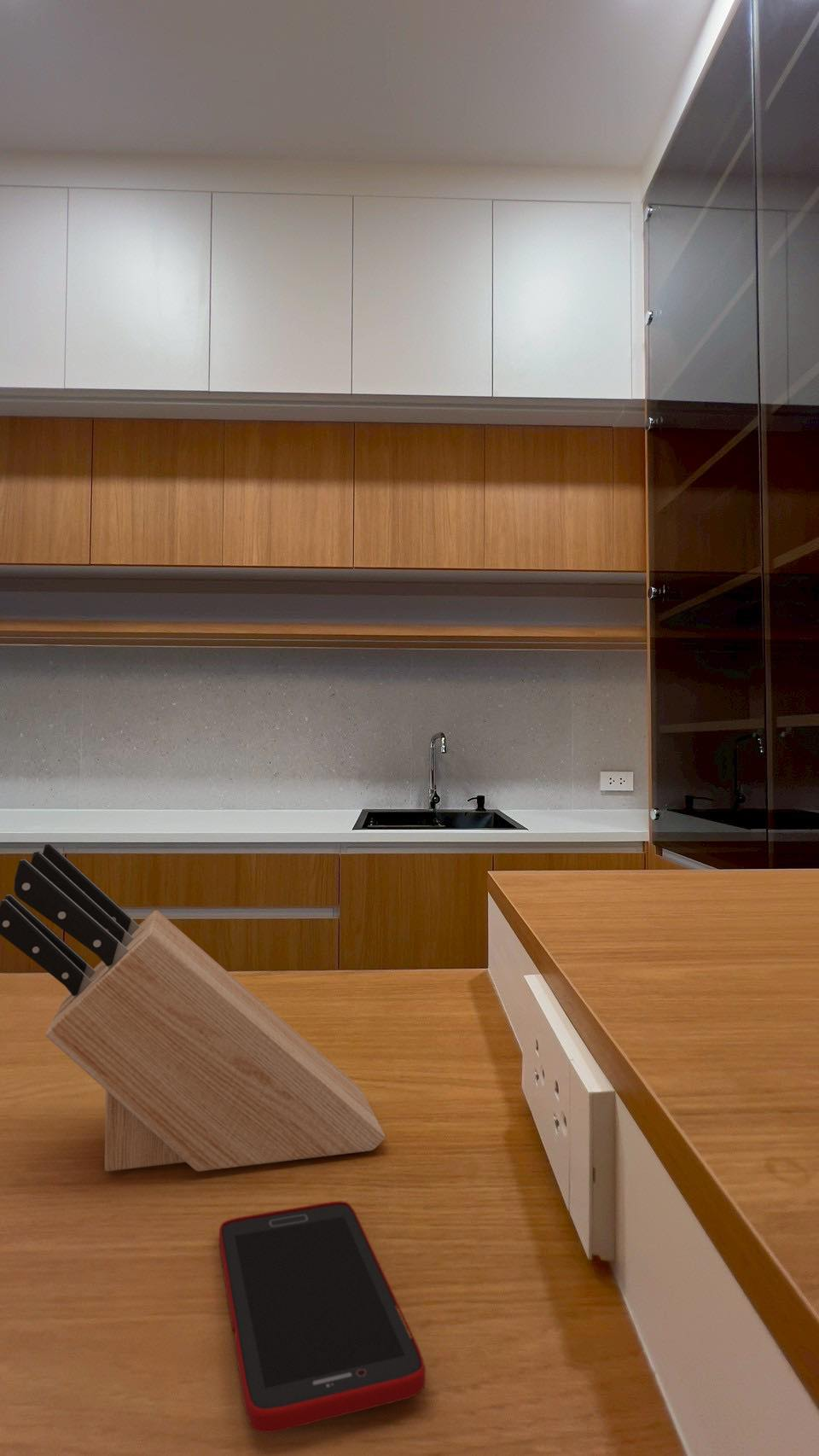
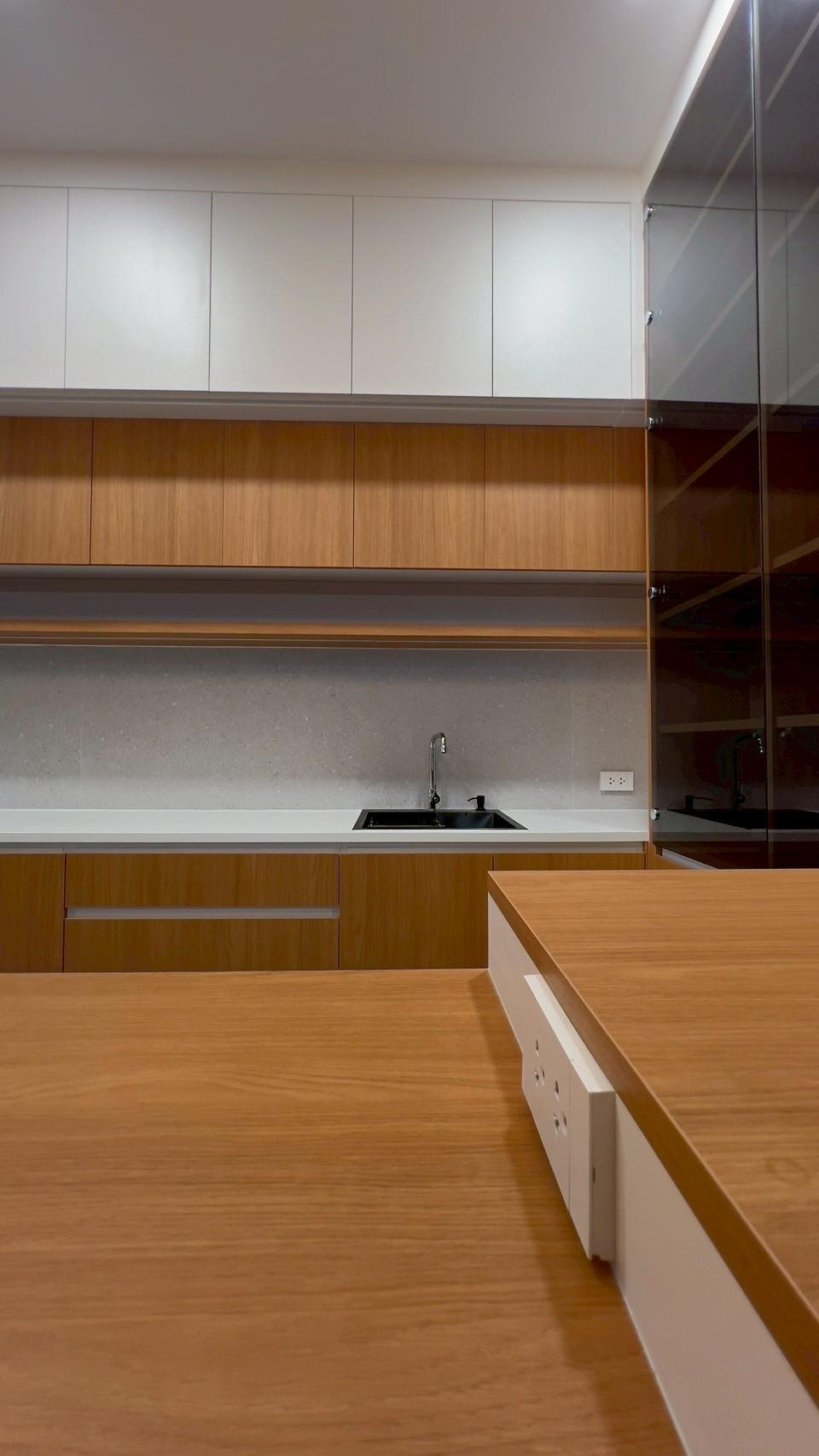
- knife block [0,842,386,1173]
- cell phone [218,1200,427,1434]
